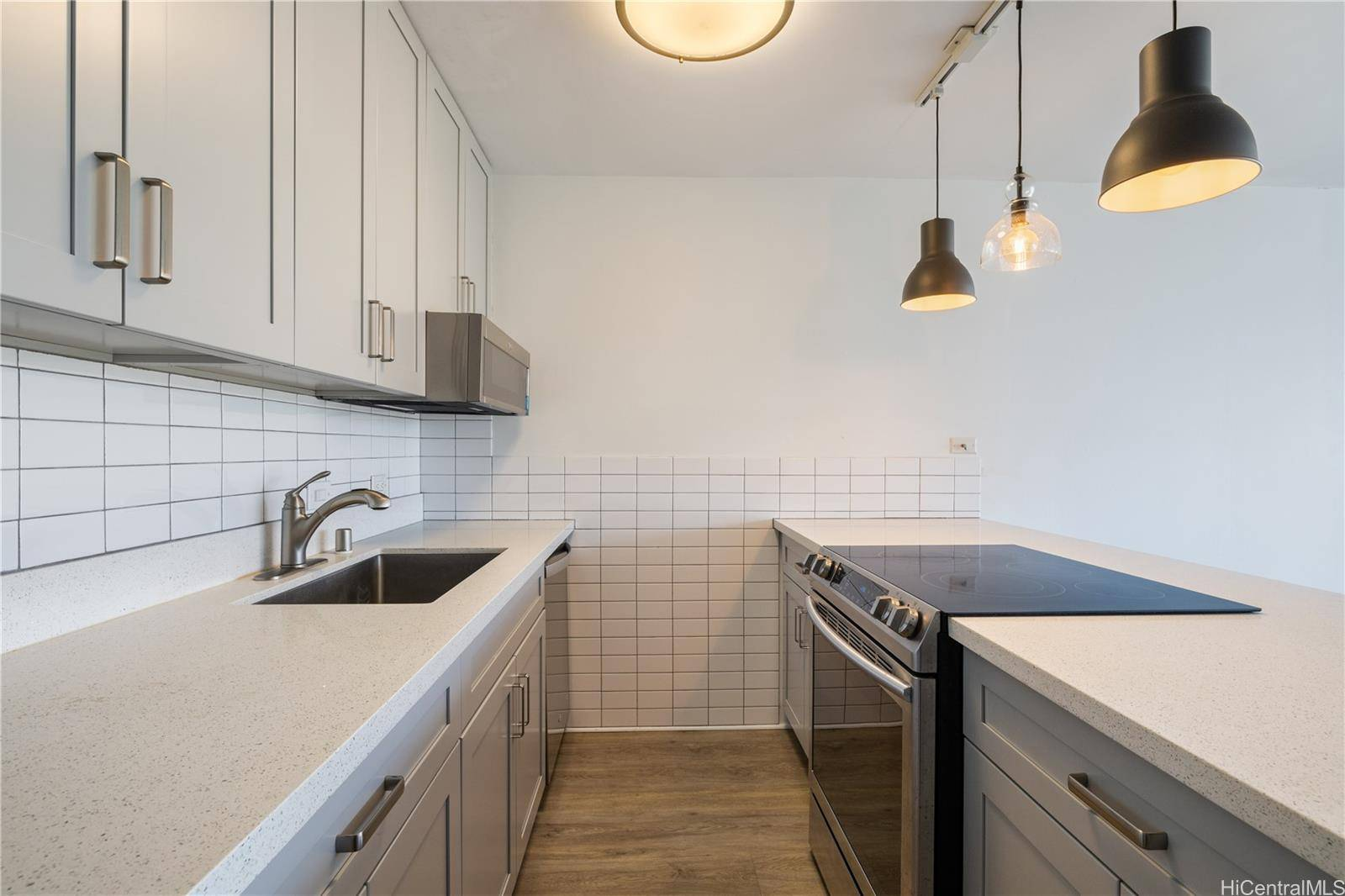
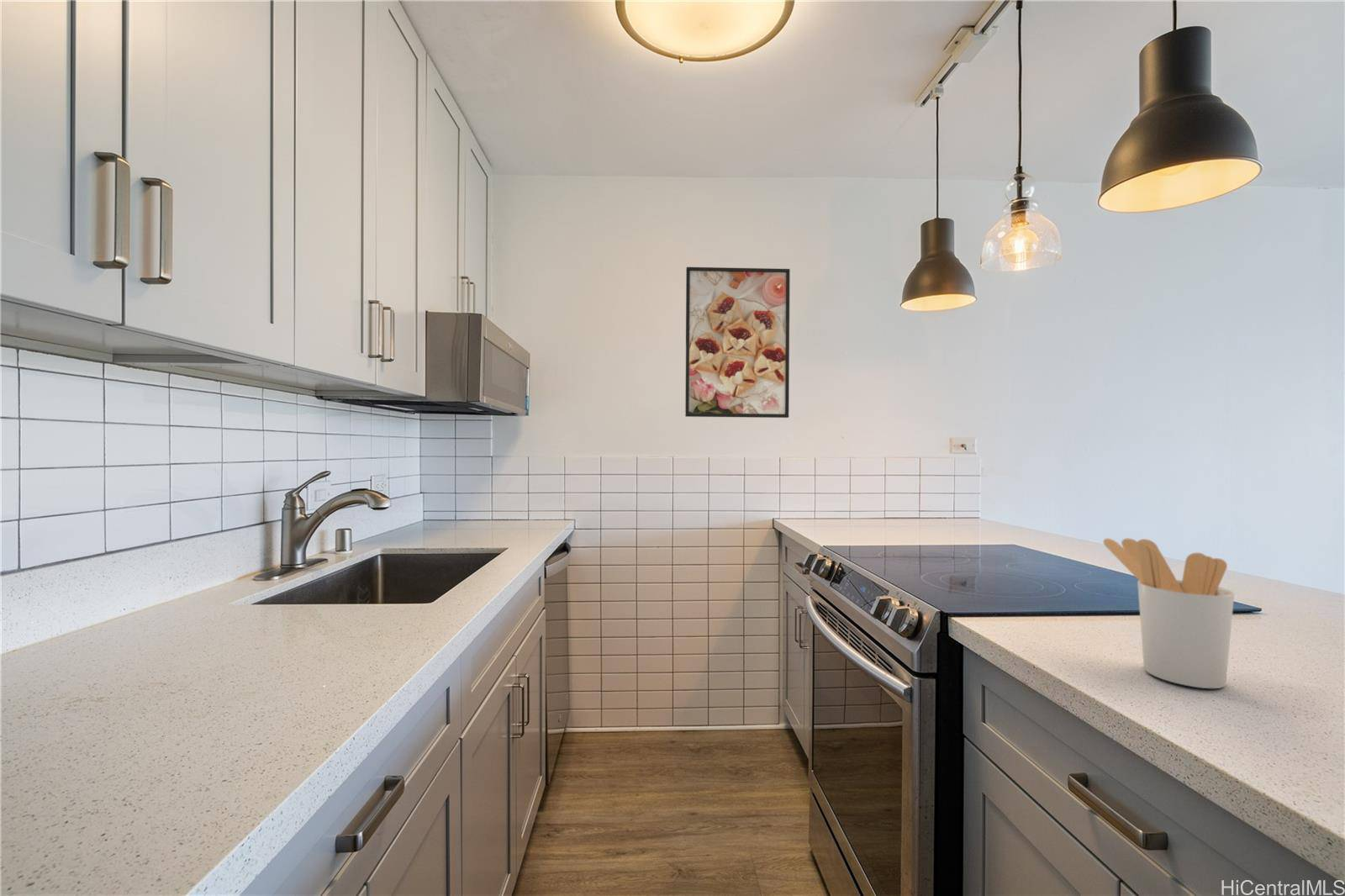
+ utensil holder [1102,538,1235,689]
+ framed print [684,266,791,419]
